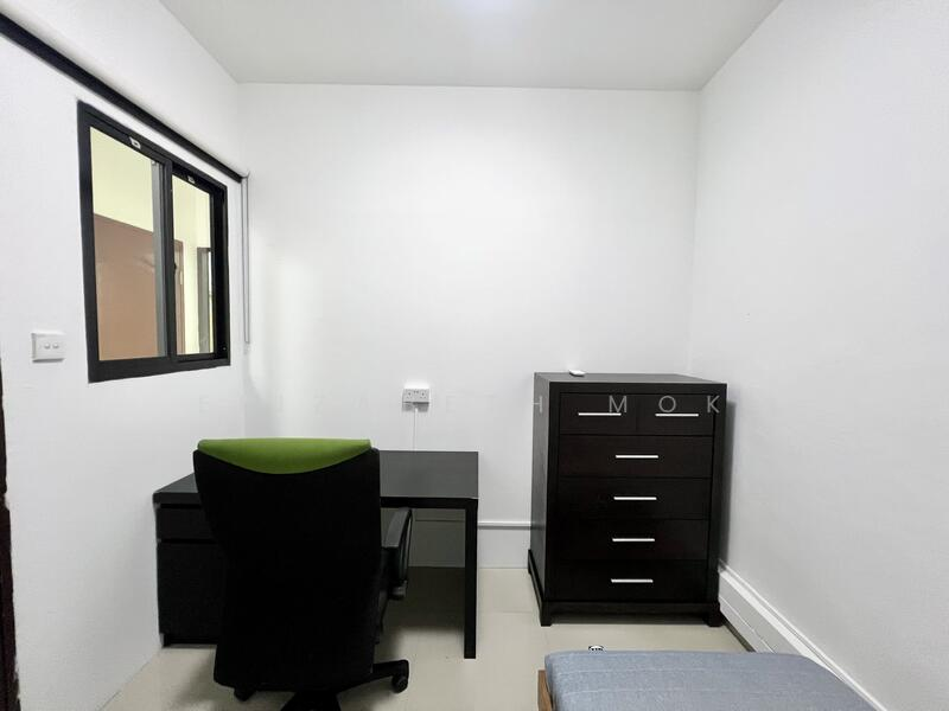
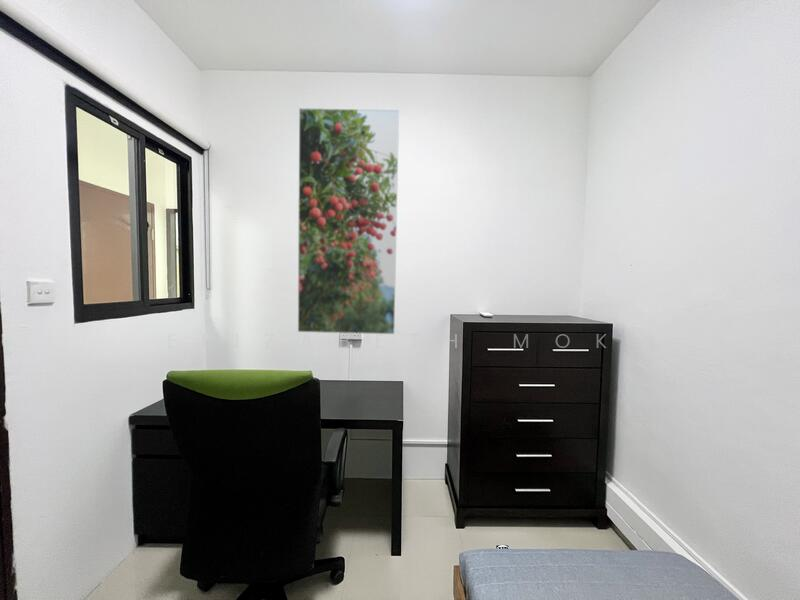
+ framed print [297,107,400,335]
